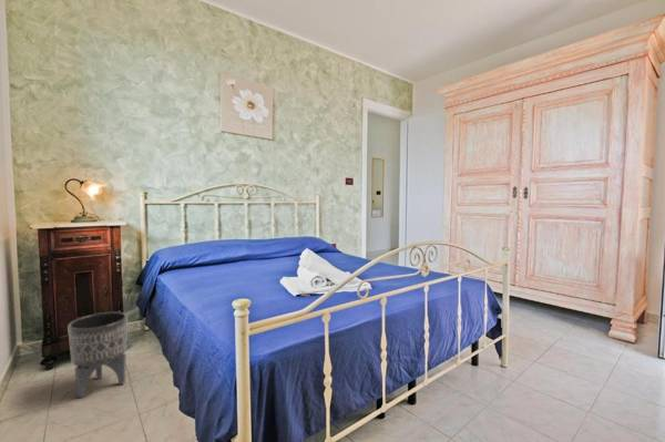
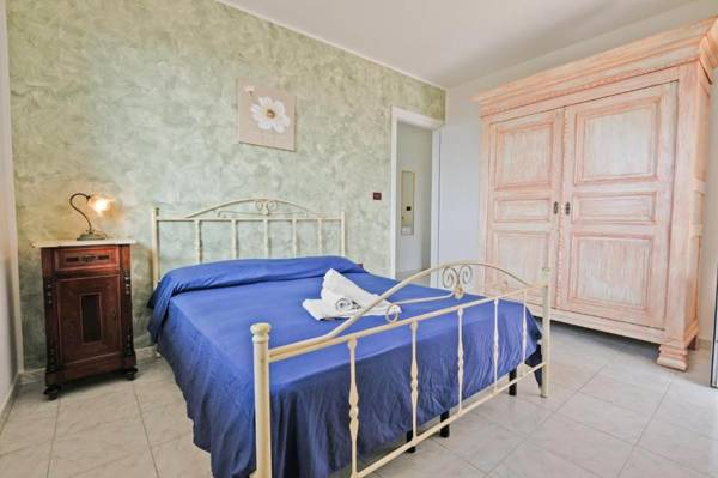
- planter [66,311,129,399]
